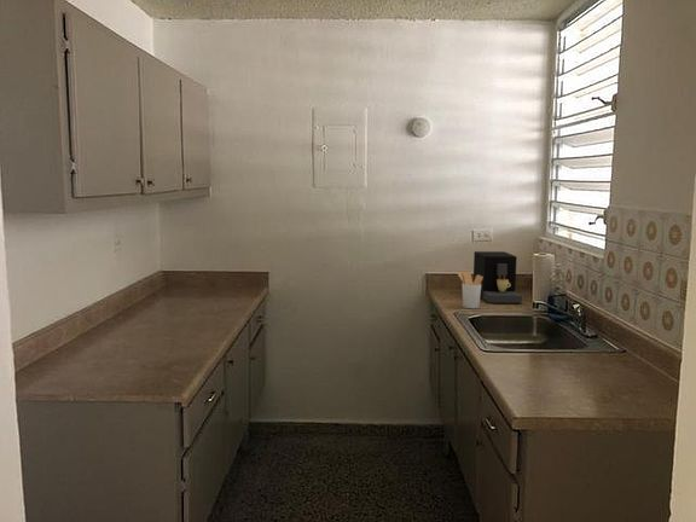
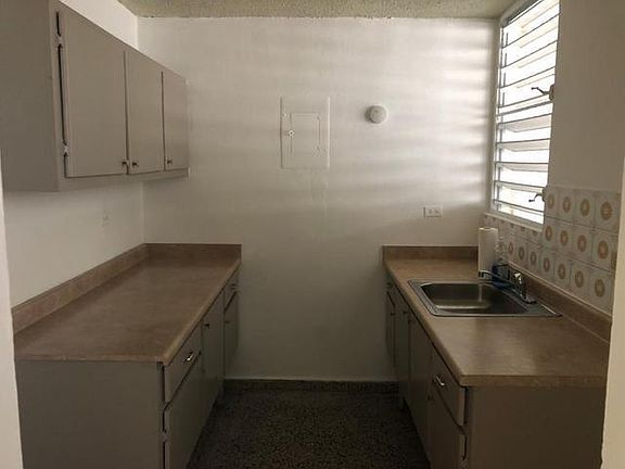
- coffee maker [472,250,523,303]
- utensil holder [457,271,483,309]
